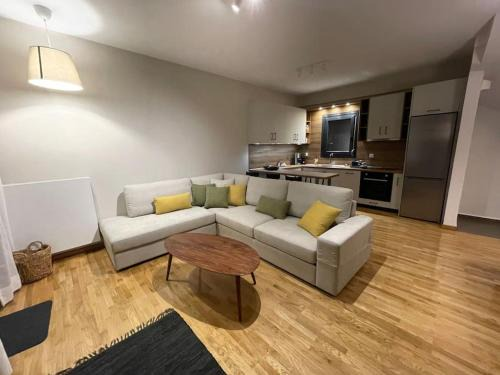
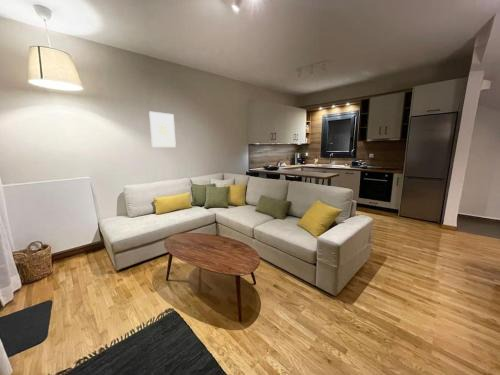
+ wall art [148,110,177,148]
